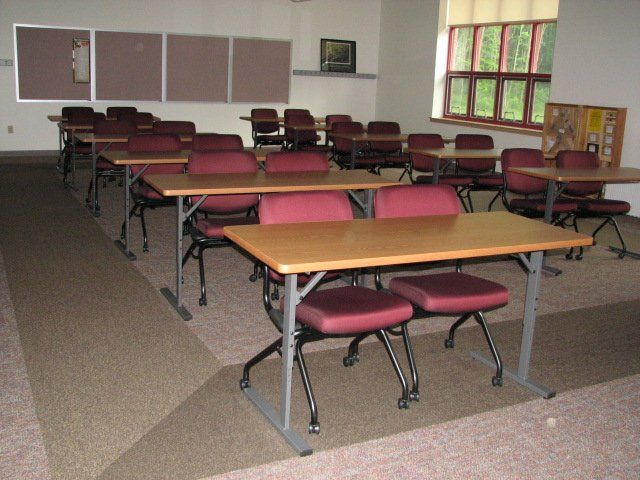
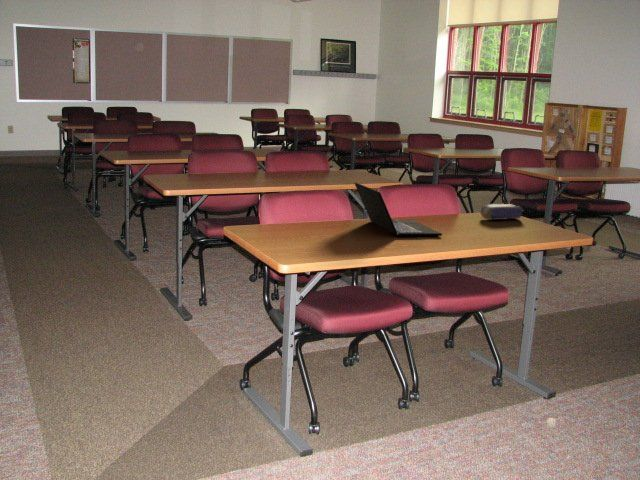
+ pencil case [480,203,524,221]
+ laptop [354,182,443,237]
